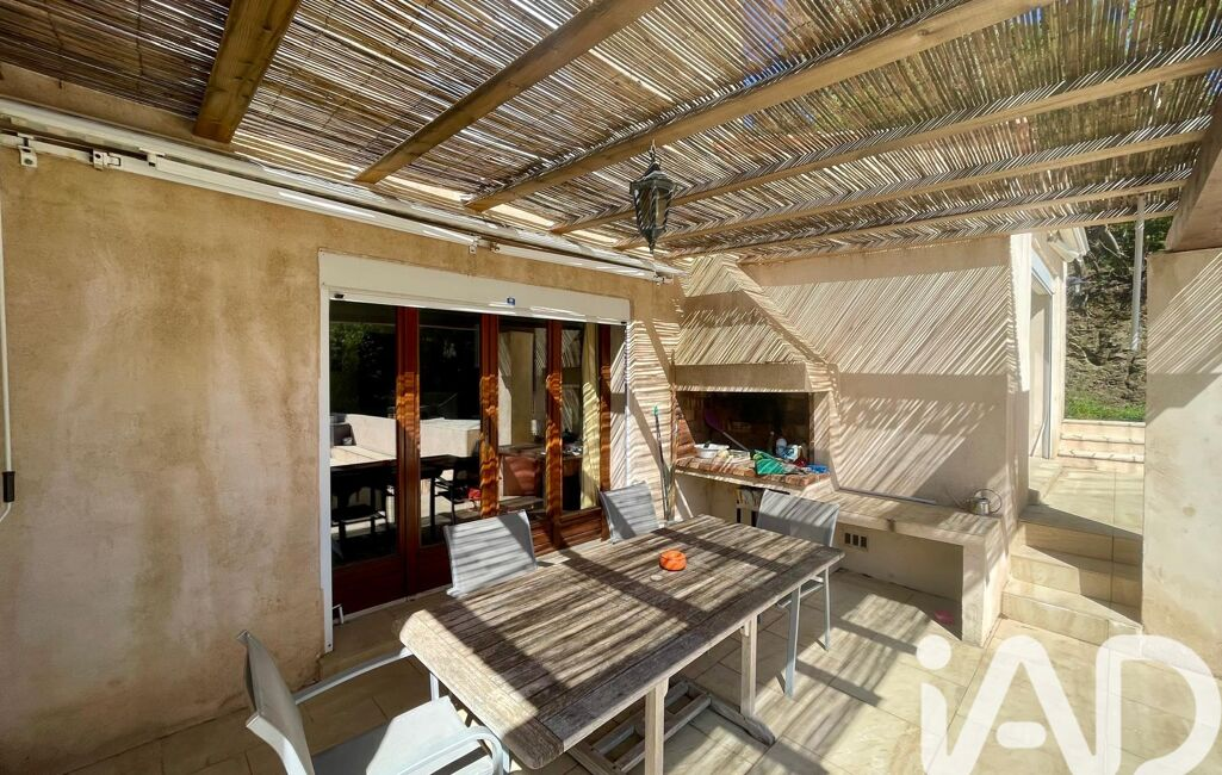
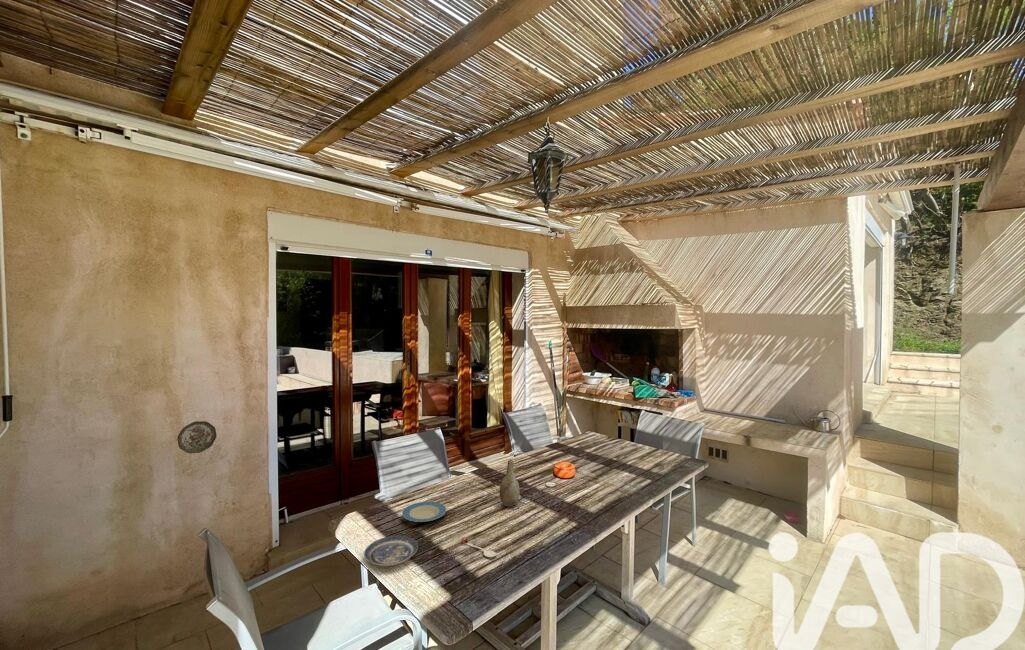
+ vase [499,458,520,507]
+ decorative plate [176,420,218,454]
+ plate [363,535,419,567]
+ plate [401,501,447,523]
+ spoon [461,537,498,558]
